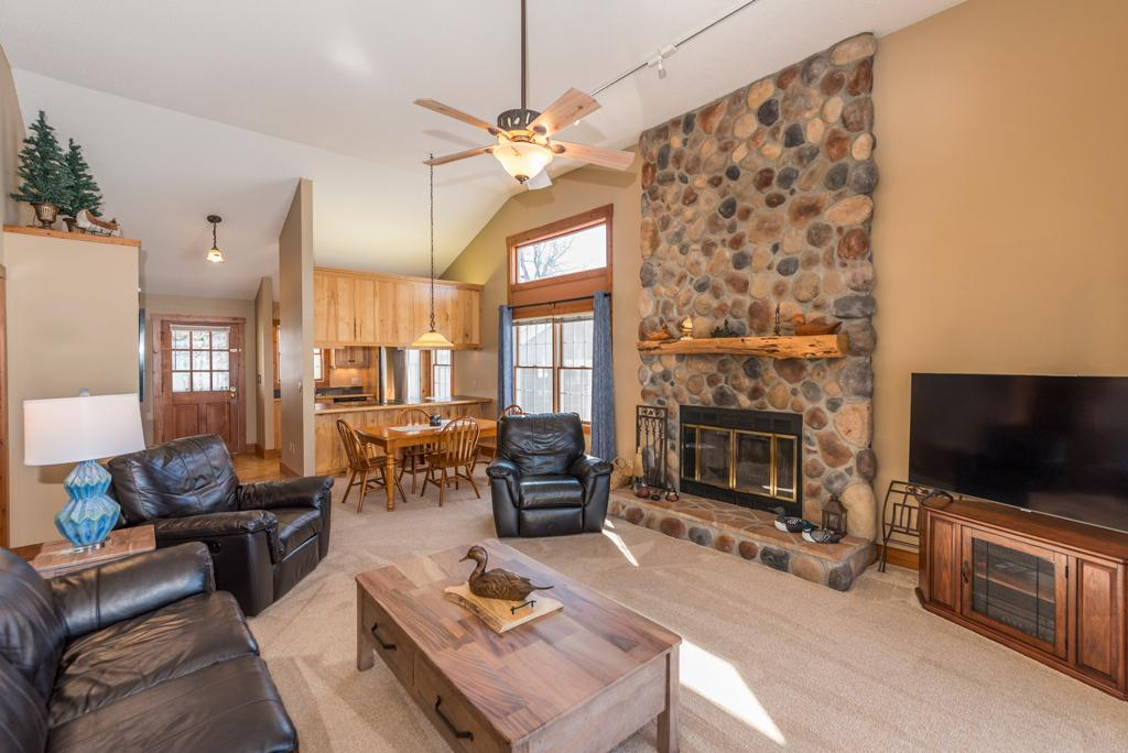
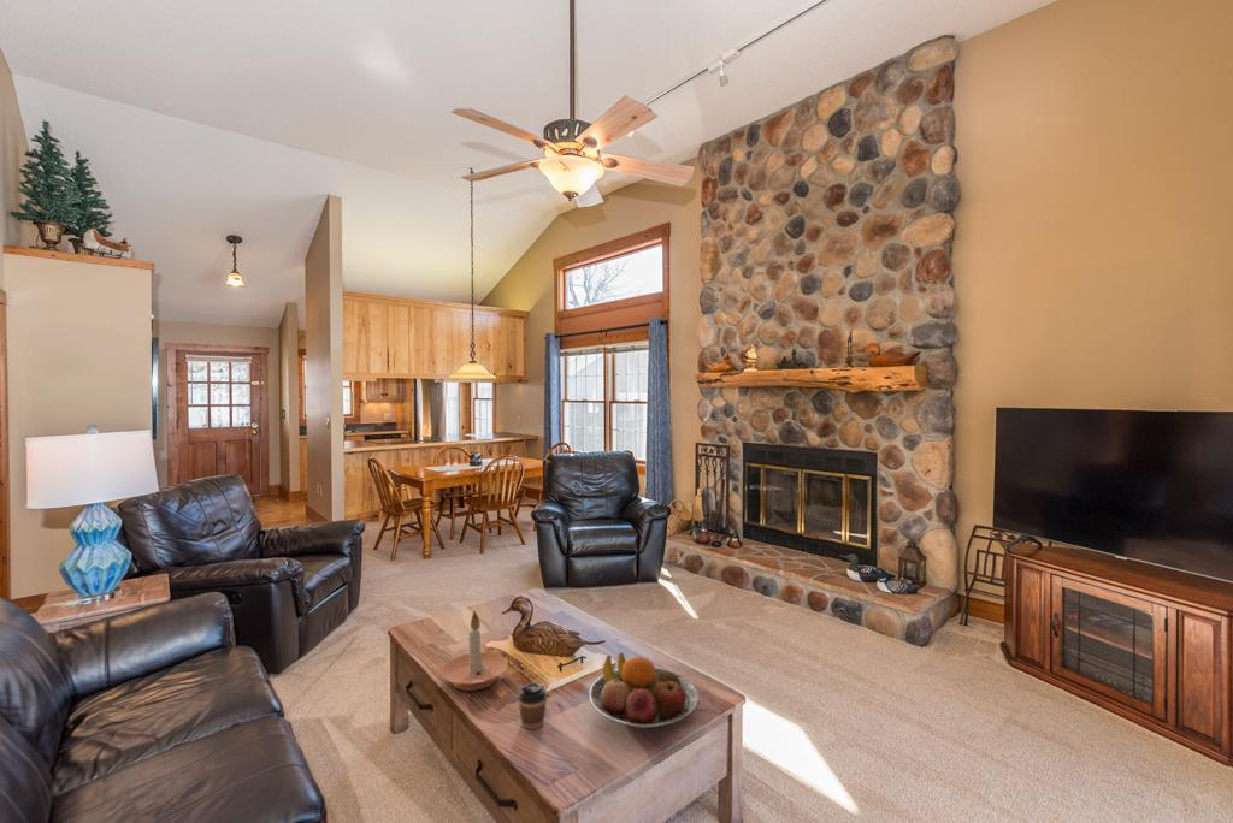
+ candle holder [439,609,509,692]
+ fruit bowl [588,651,700,729]
+ coffee cup [517,681,549,730]
